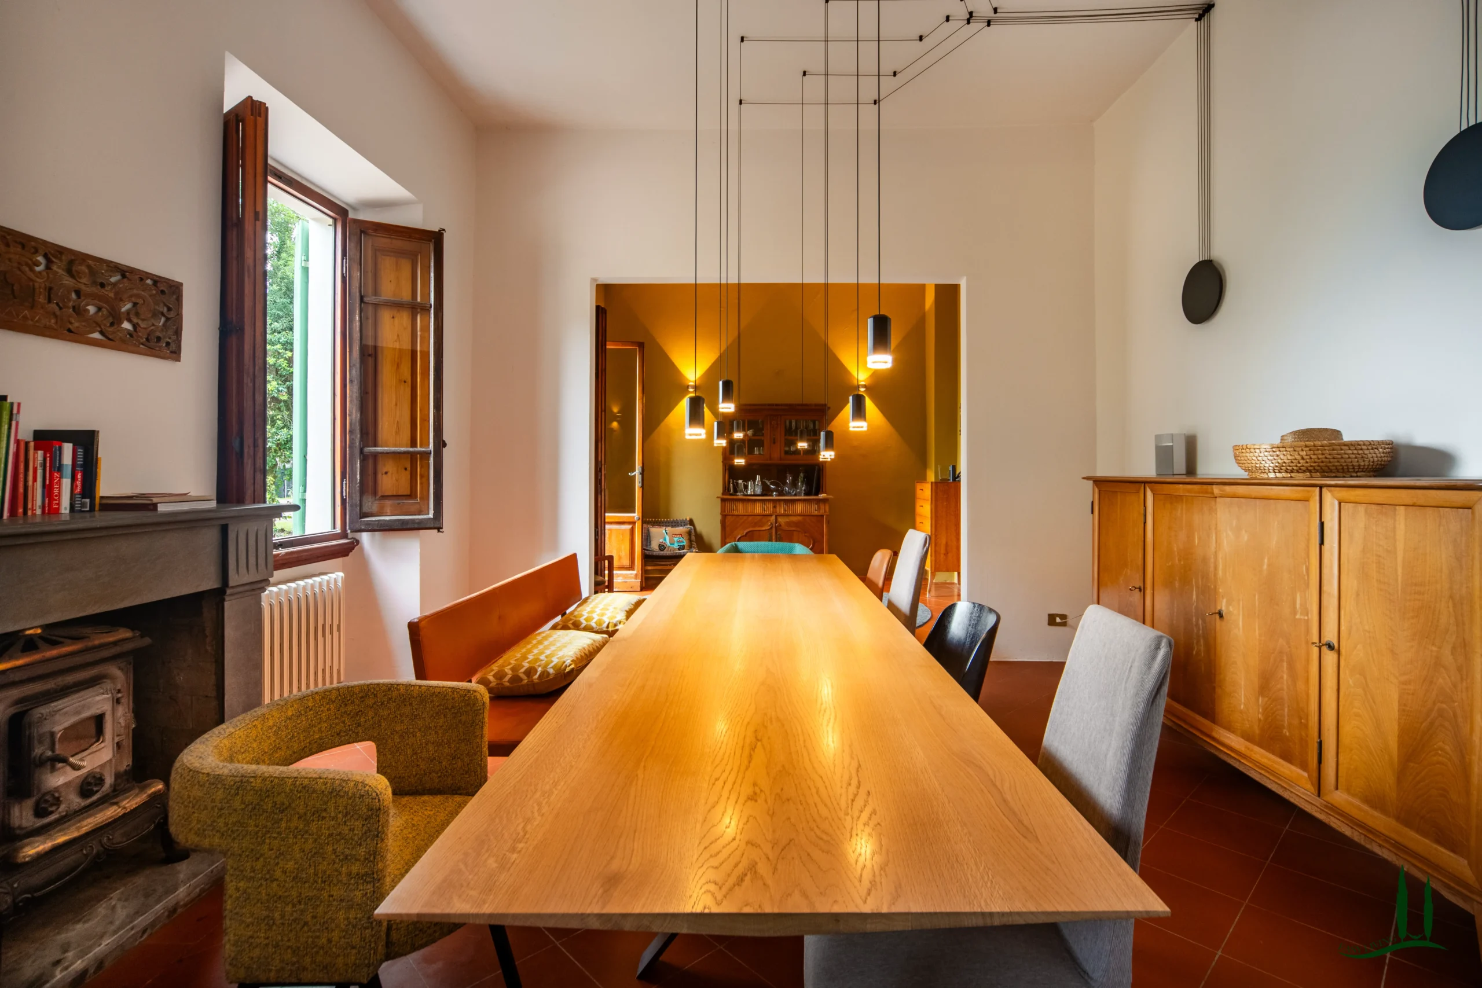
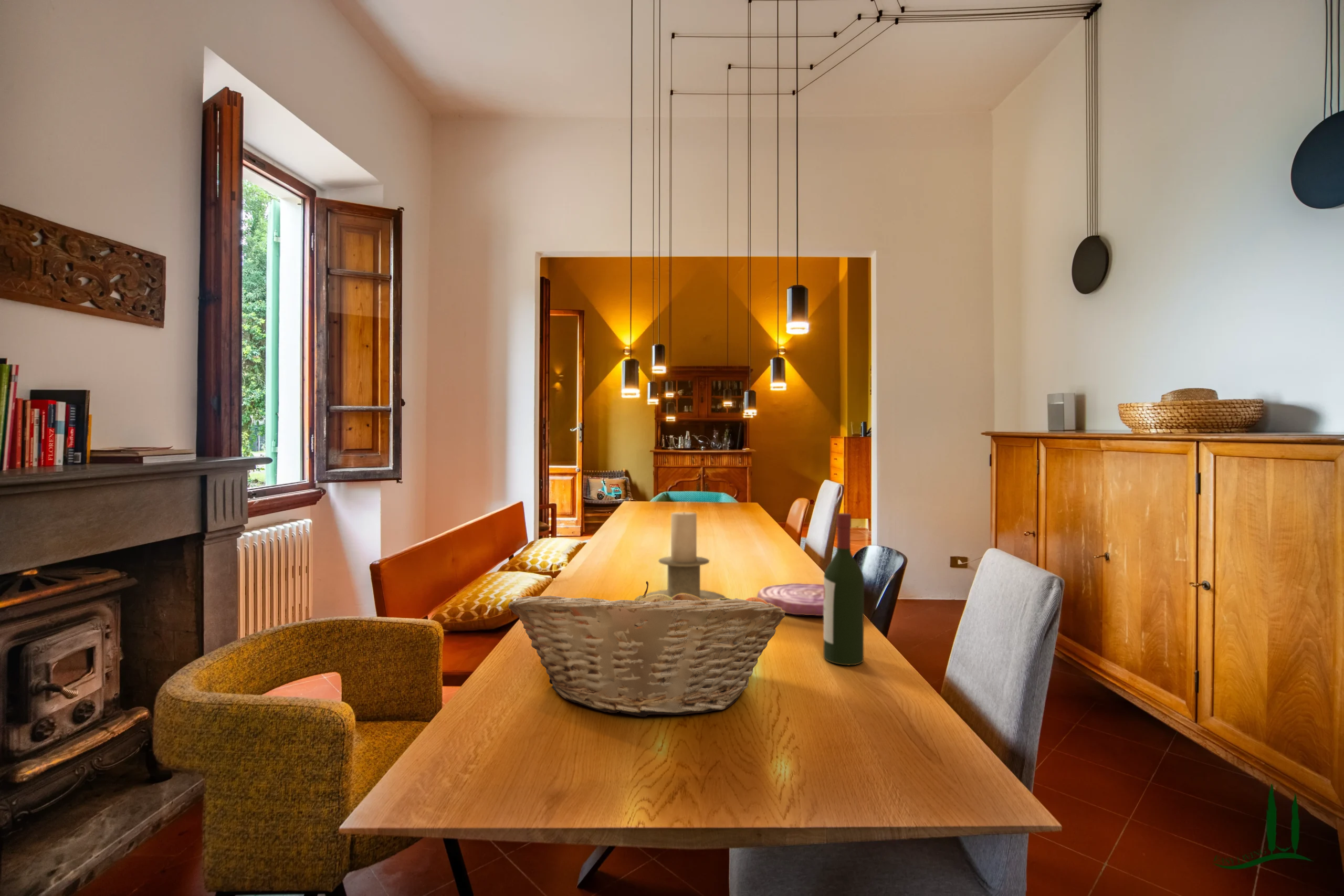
+ wine bottle [823,513,865,666]
+ fruit basket [508,581,785,717]
+ plate [757,583,824,616]
+ candle holder [646,512,728,600]
